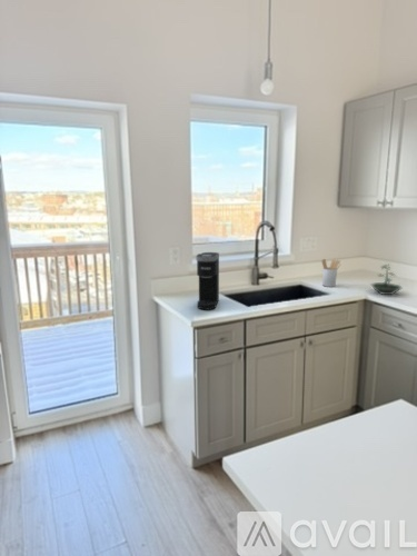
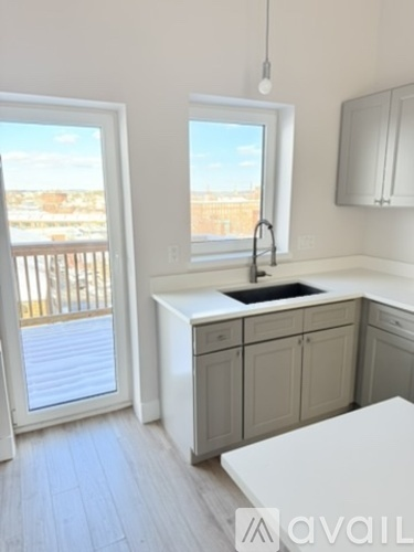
- coffee maker [195,251,220,311]
- terrarium [369,262,404,296]
- utensil holder [320,258,341,288]
